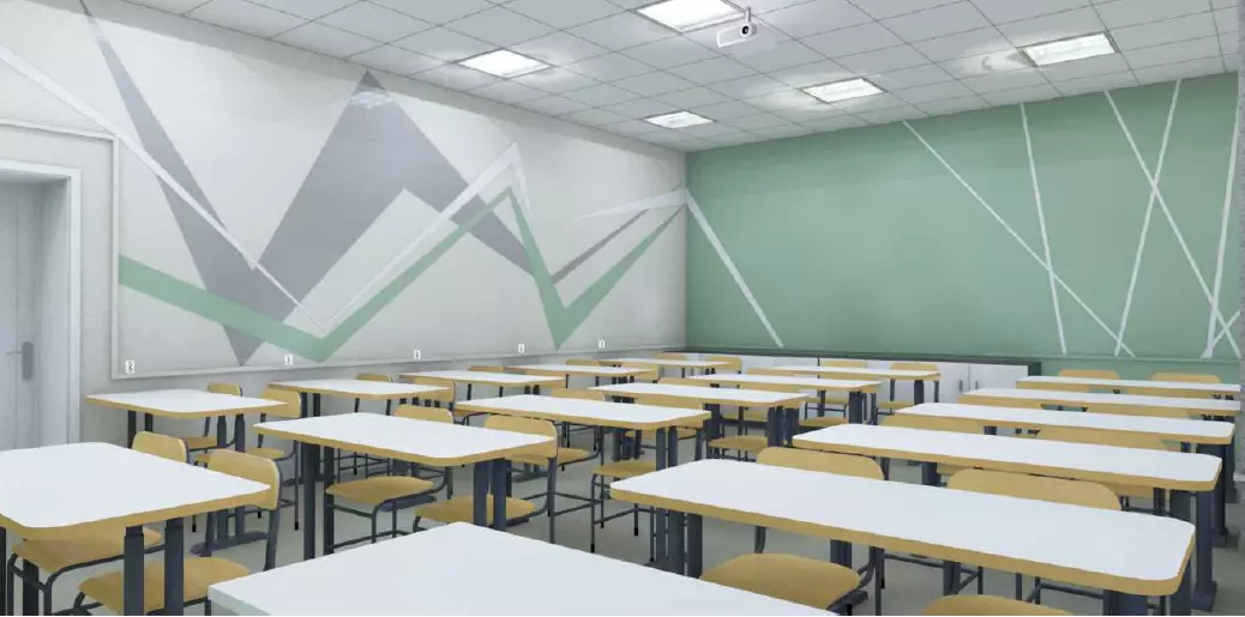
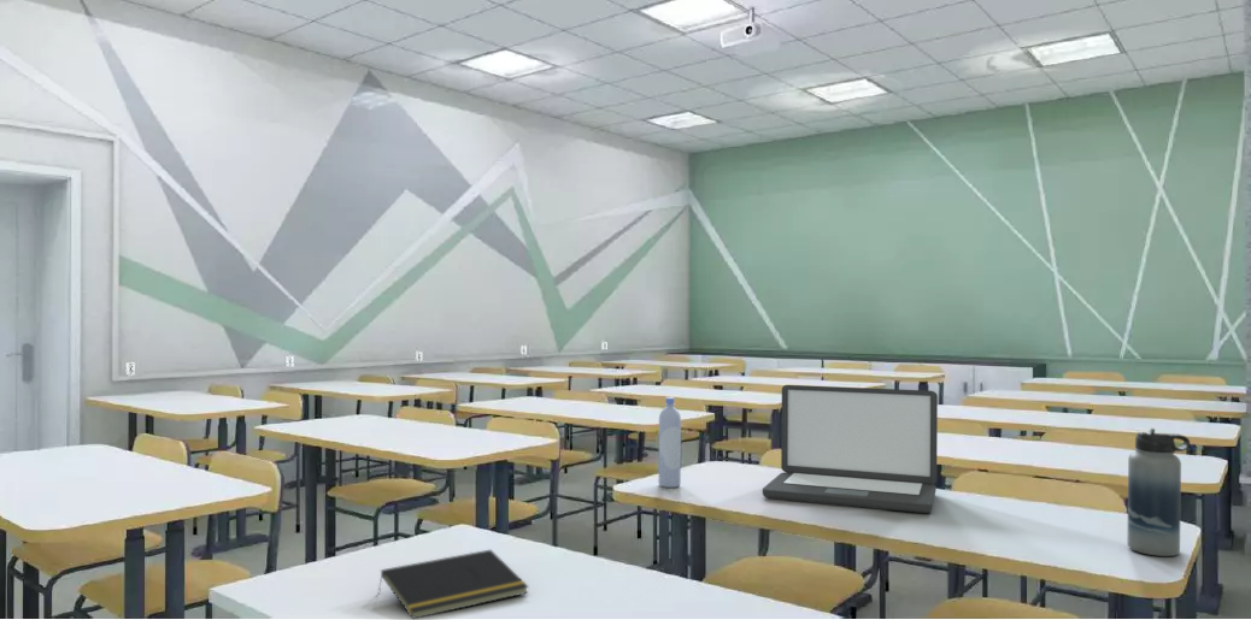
+ notepad [377,549,530,620]
+ laptop [762,384,939,514]
+ water bottle [1127,427,1191,557]
+ bottle [657,396,682,489]
